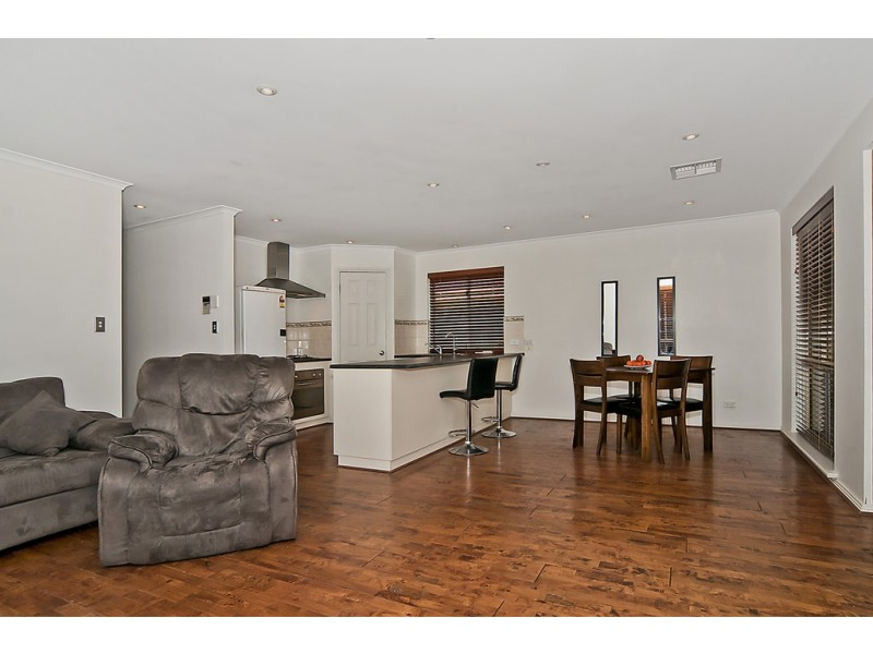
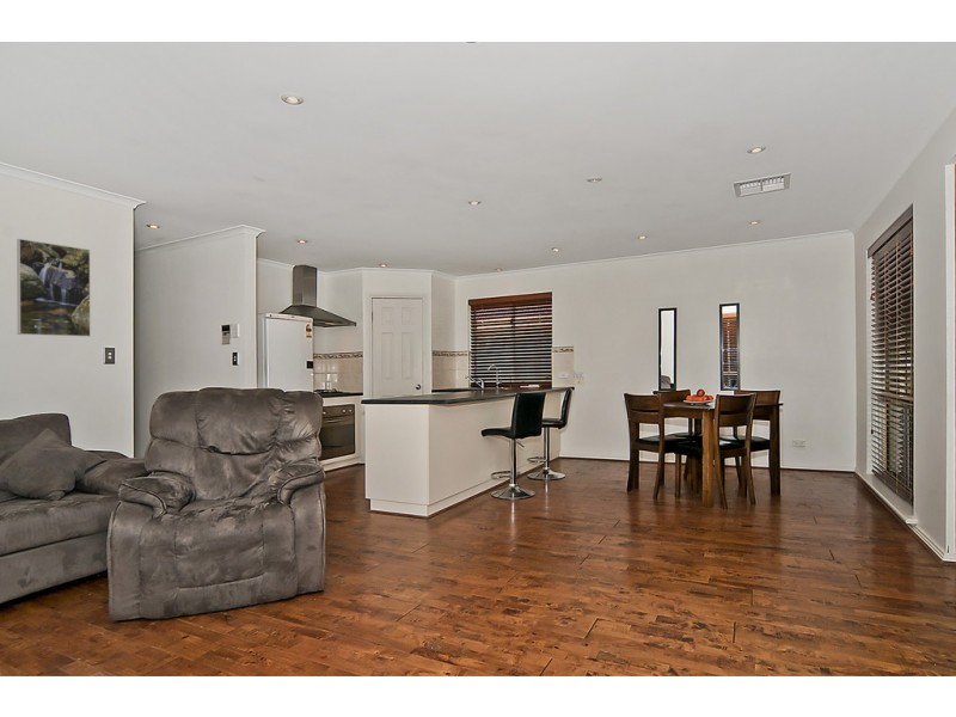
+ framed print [16,238,92,338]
